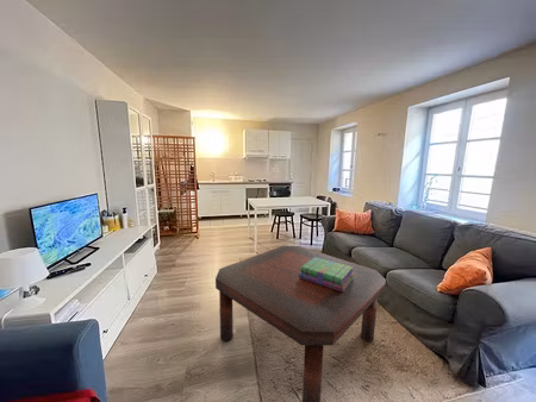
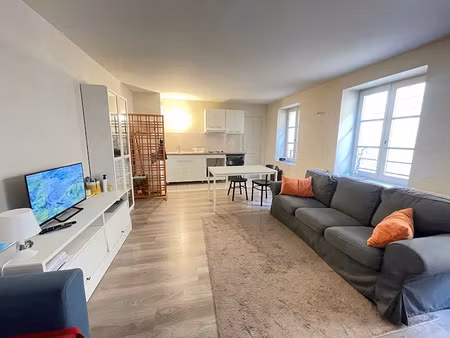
- coffee table [214,245,387,402]
- stack of books [299,257,354,291]
